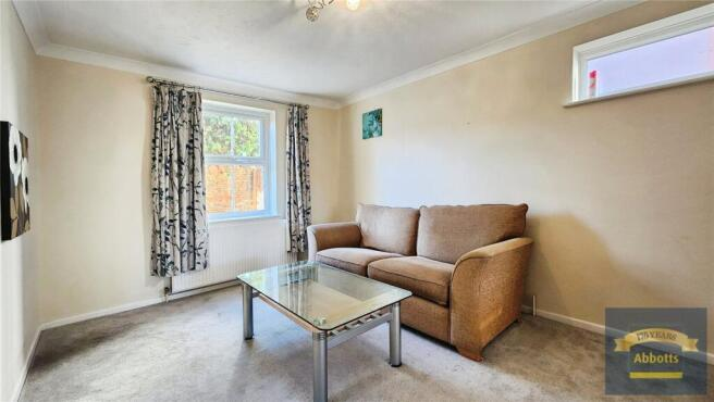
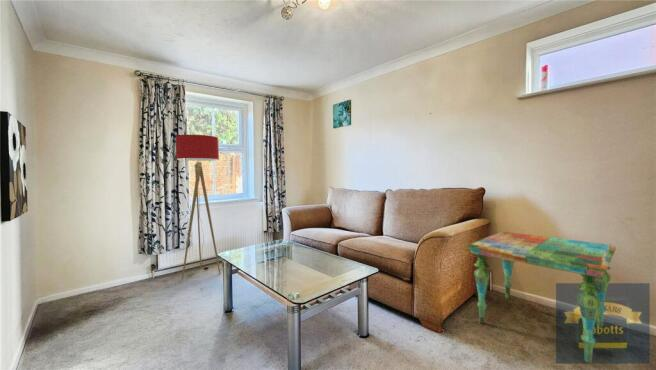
+ side table [466,231,617,364]
+ floor lamp [175,133,221,280]
